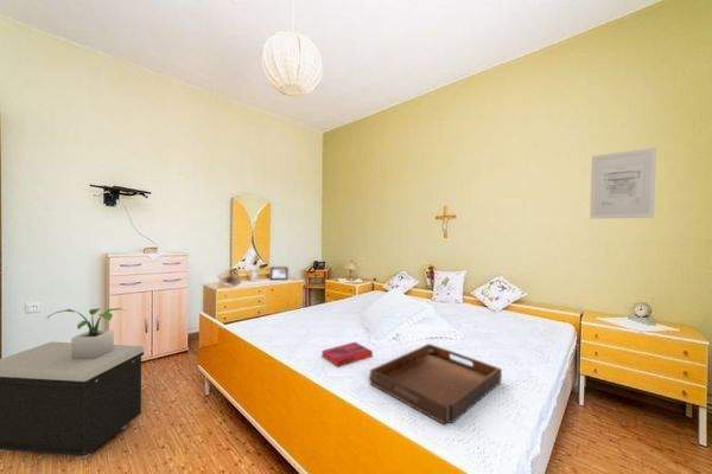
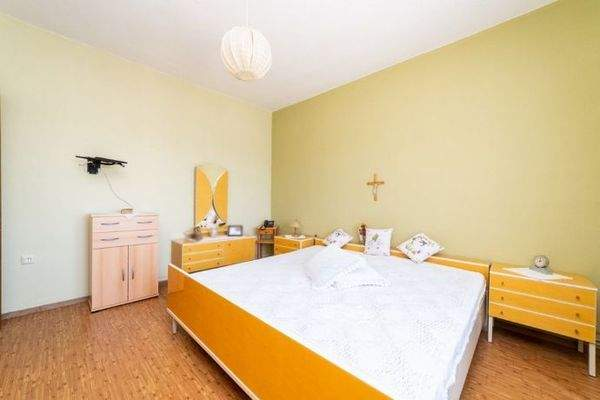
- storage bench [0,341,145,459]
- potted plant [46,307,126,359]
- serving tray [369,342,503,425]
- hardback book [322,341,374,369]
- wall art [589,147,657,220]
